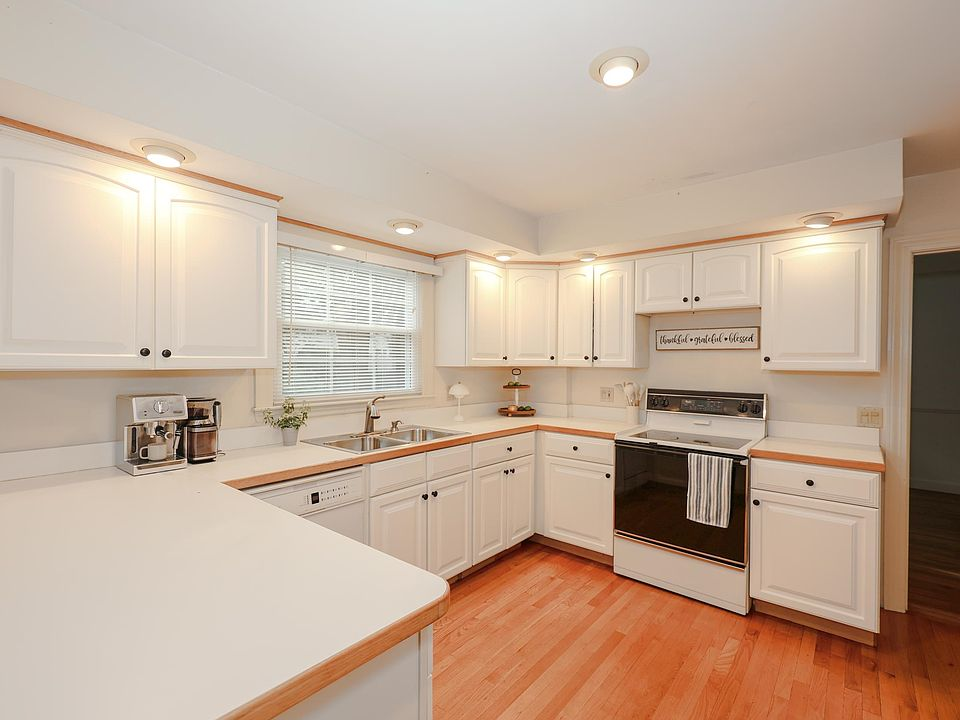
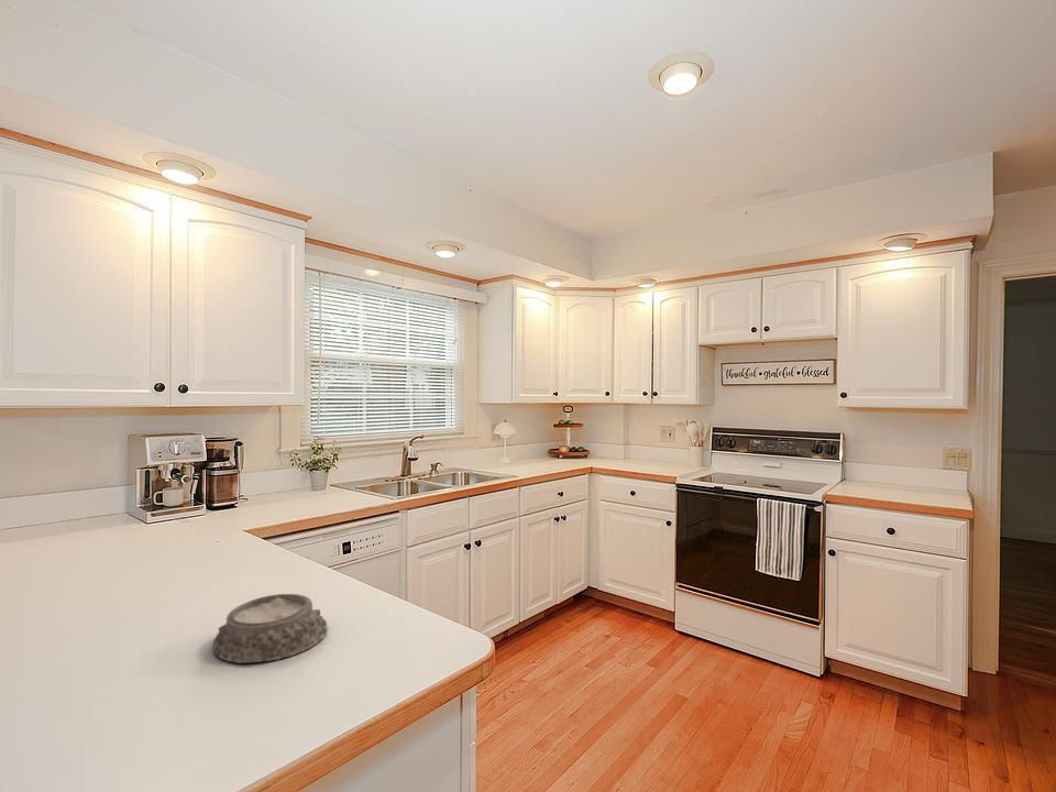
+ mortar [211,593,329,664]
